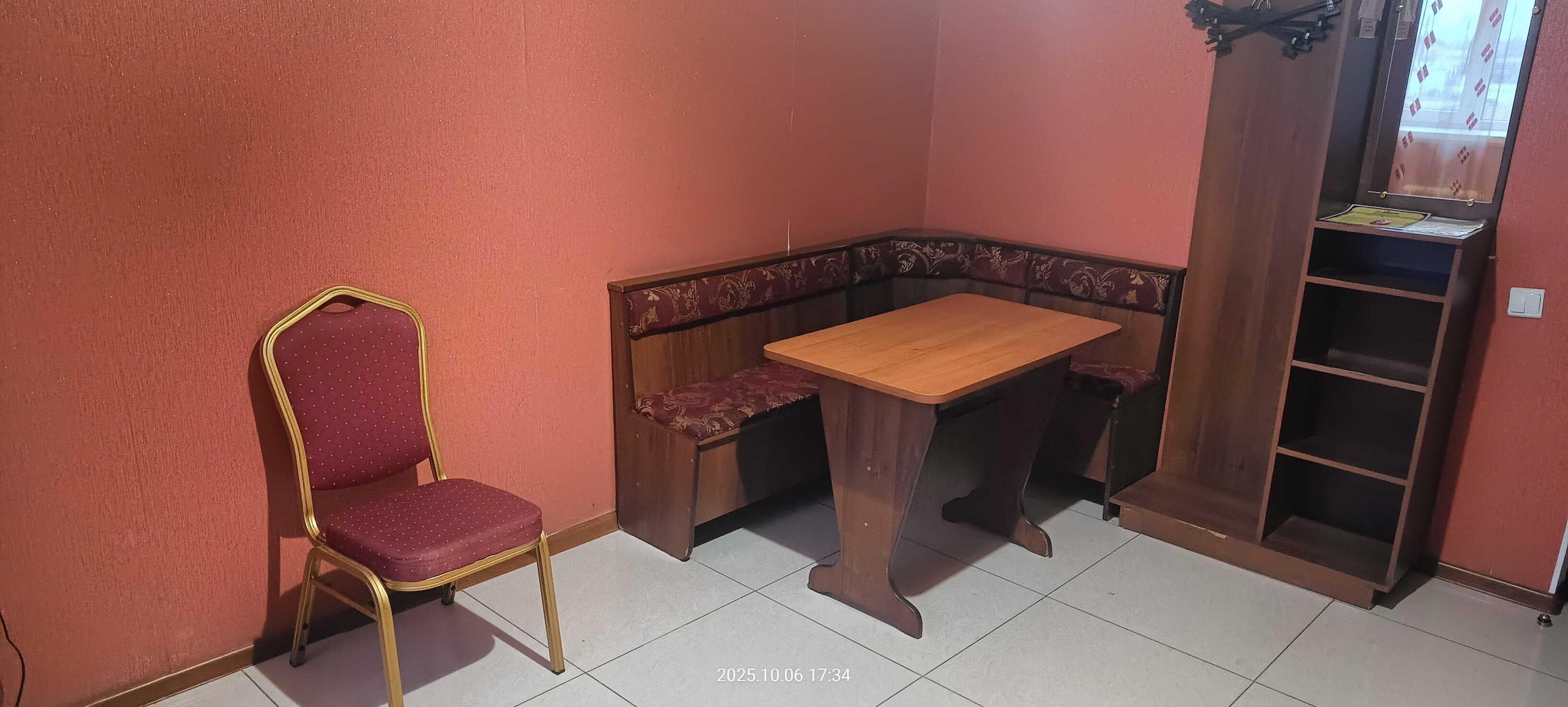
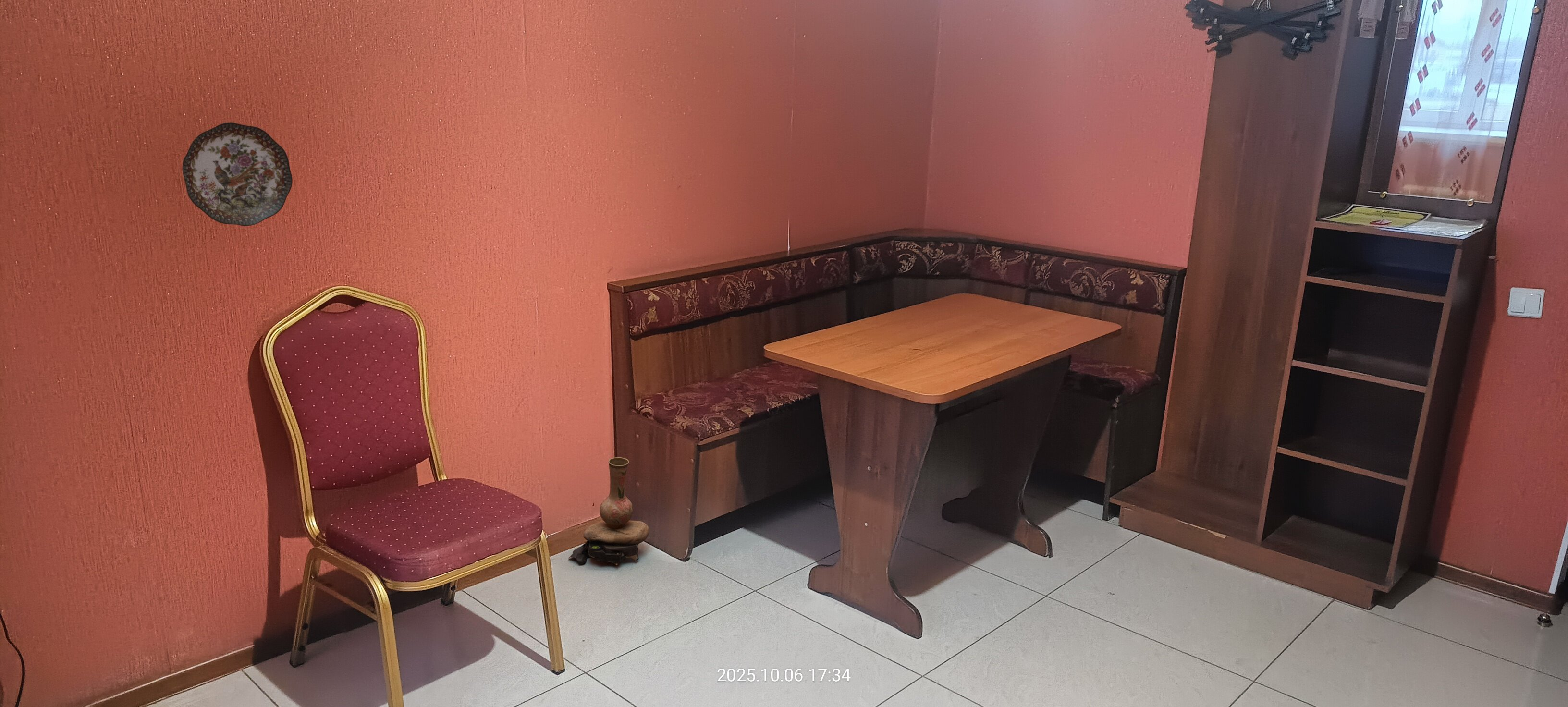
+ decorative plate [182,122,293,227]
+ vase [568,457,650,566]
